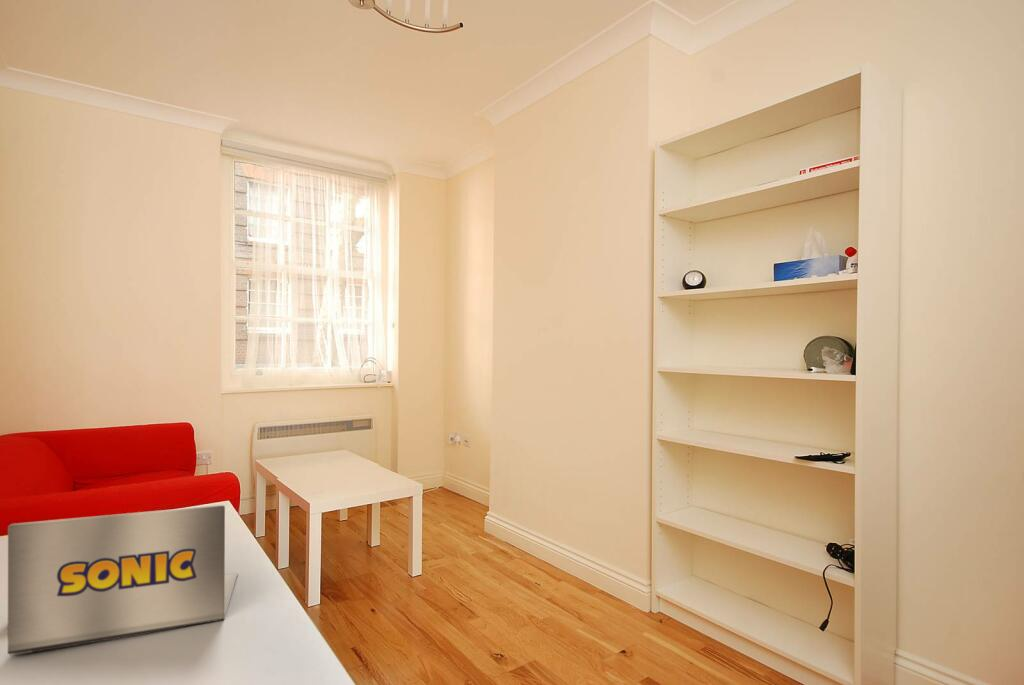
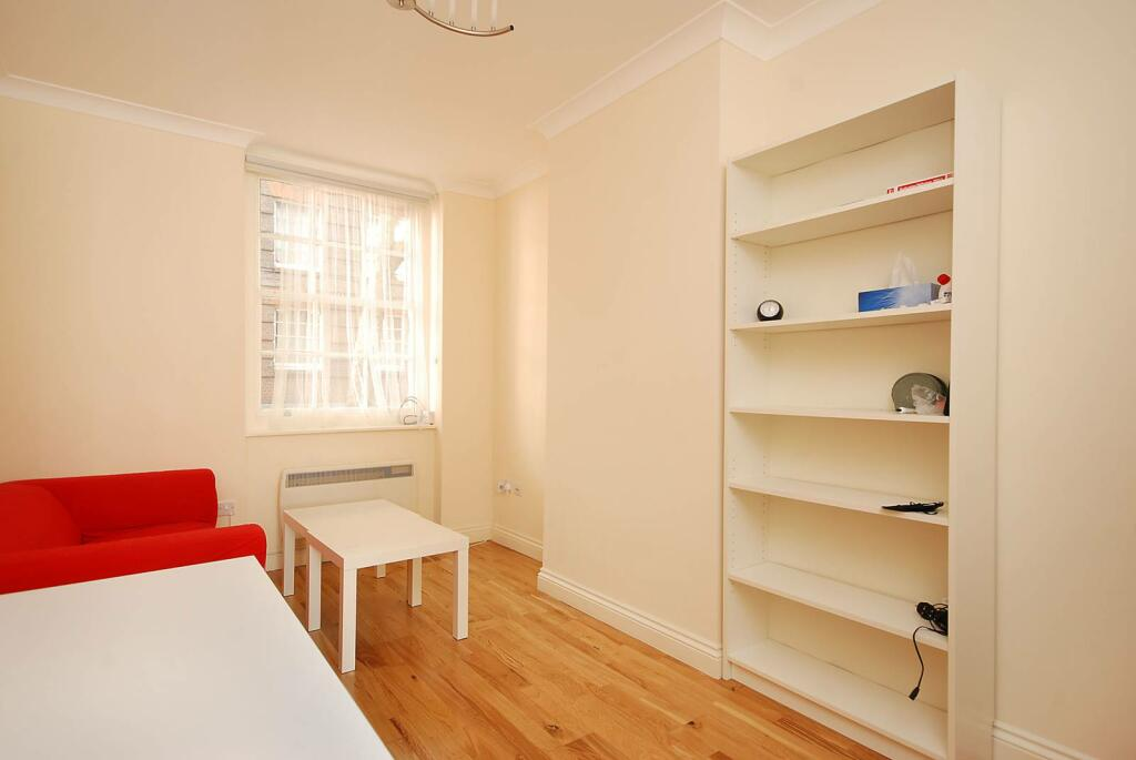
- laptop [7,504,238,656]
